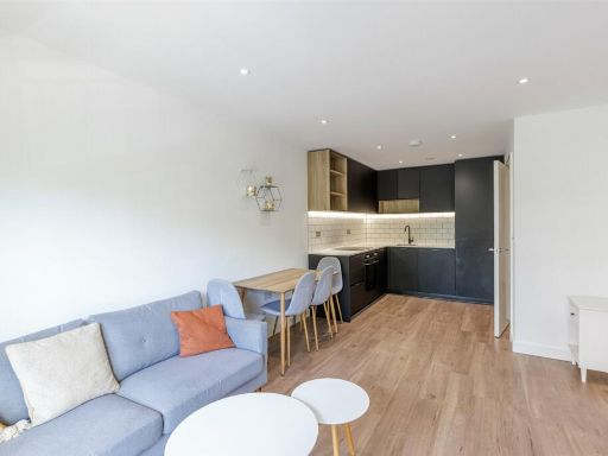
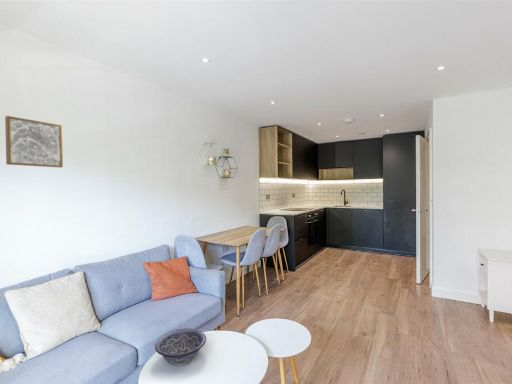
+ decorative bowl [154,328,207,367]
+ wall art [4,115,64,168]
